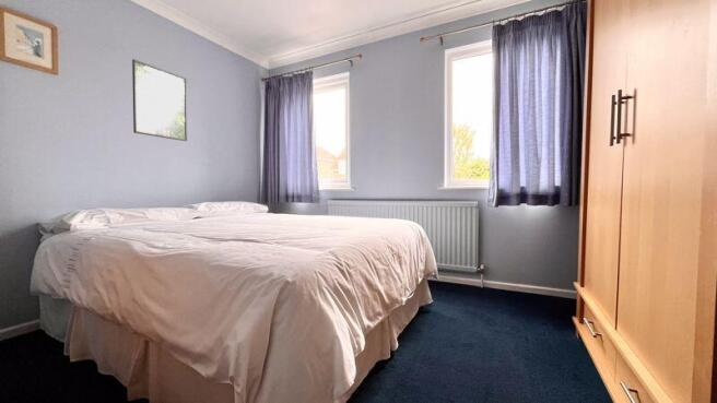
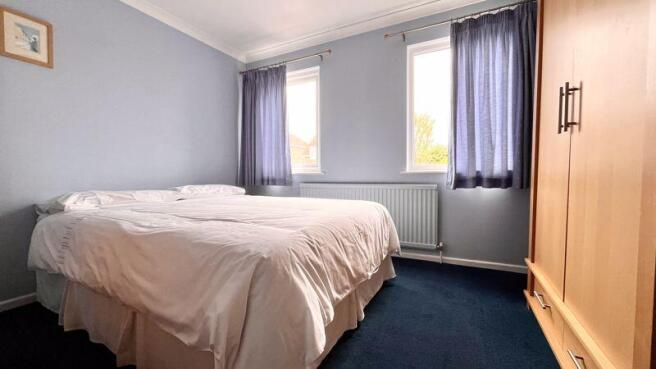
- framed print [131,58,188,142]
